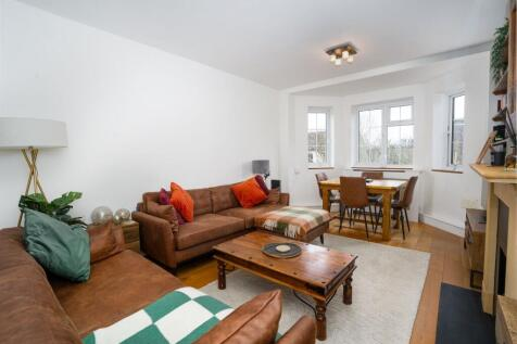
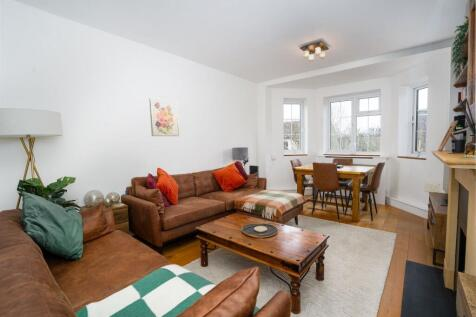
+ wall art [148,97,180,137]
